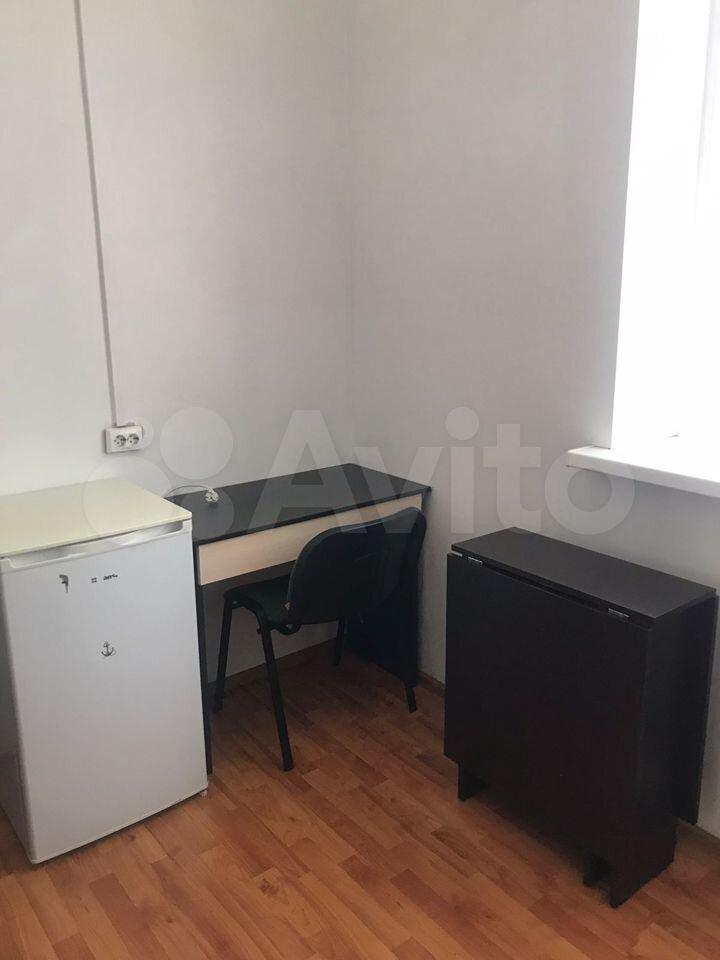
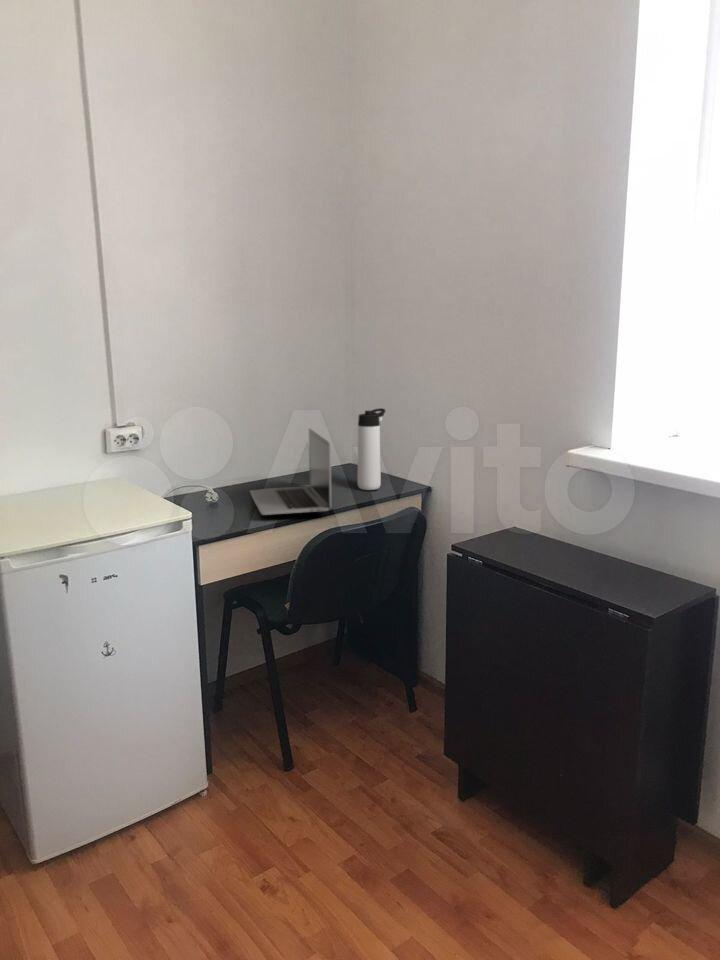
+ laptop [249,427,332,516]
+ thermos bottle [357,407,386,491]
